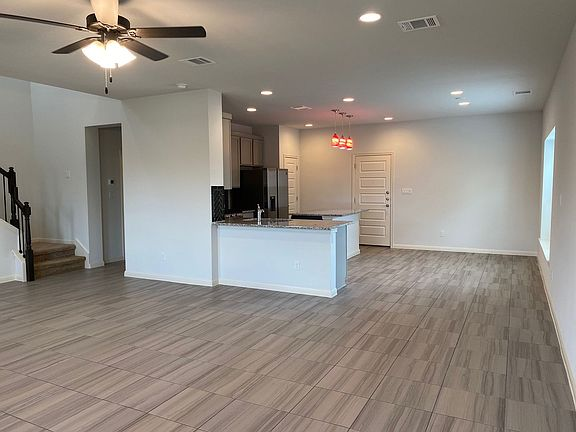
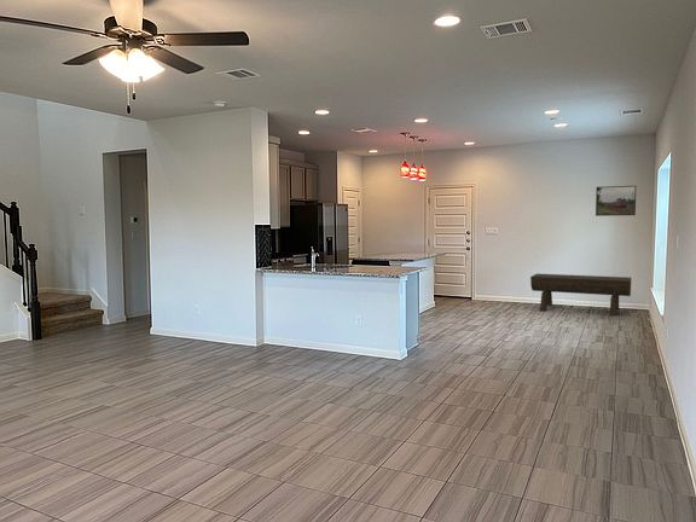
+ bench [529,273,632,318]
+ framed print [594,185,637,218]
